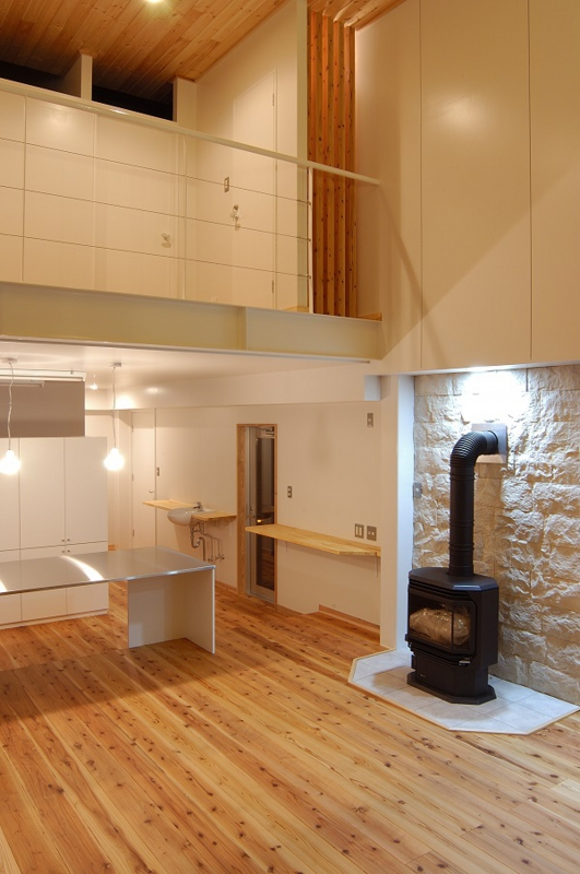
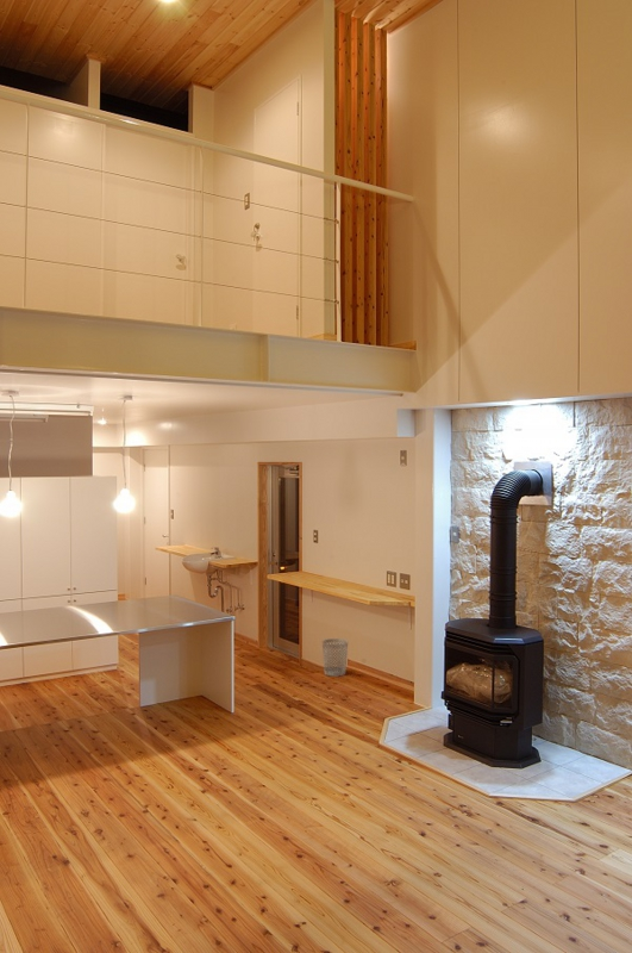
+ wastebasket [321,637,349,678]
